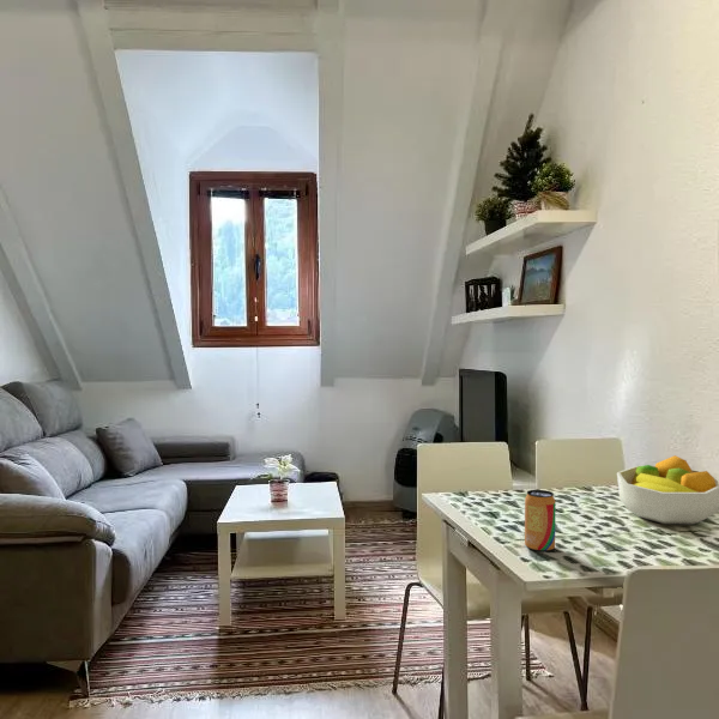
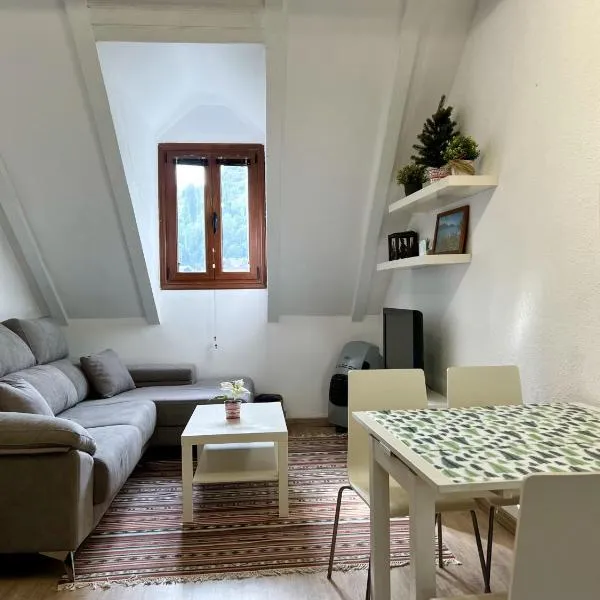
- fruit bowl [616,454,719,526]
- beverage can [524,489,557,552]
